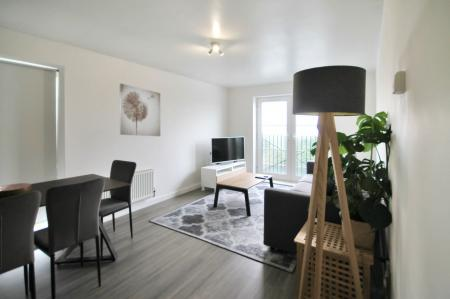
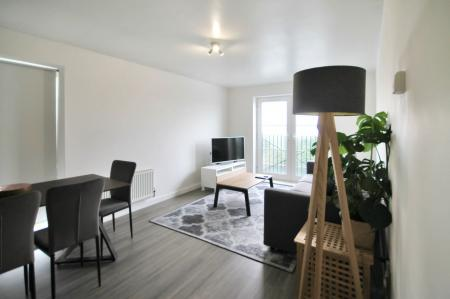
- wall art [119,82,161,137]
